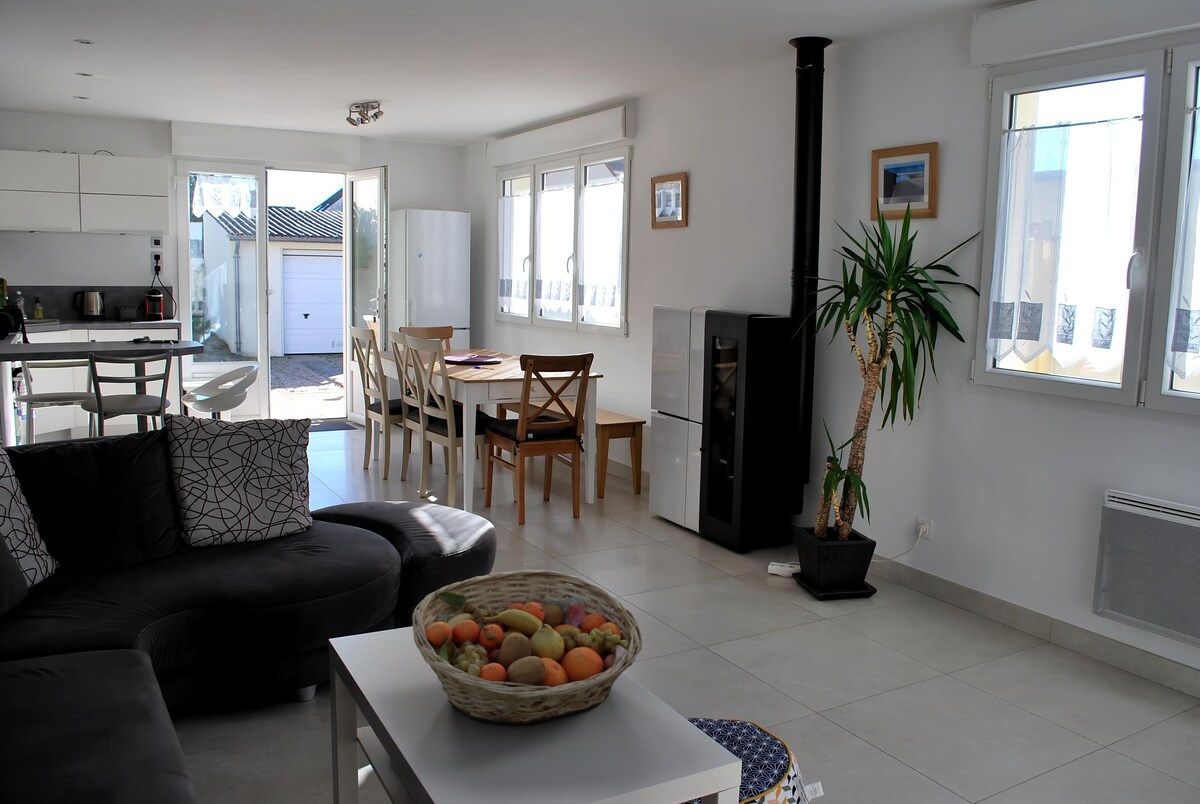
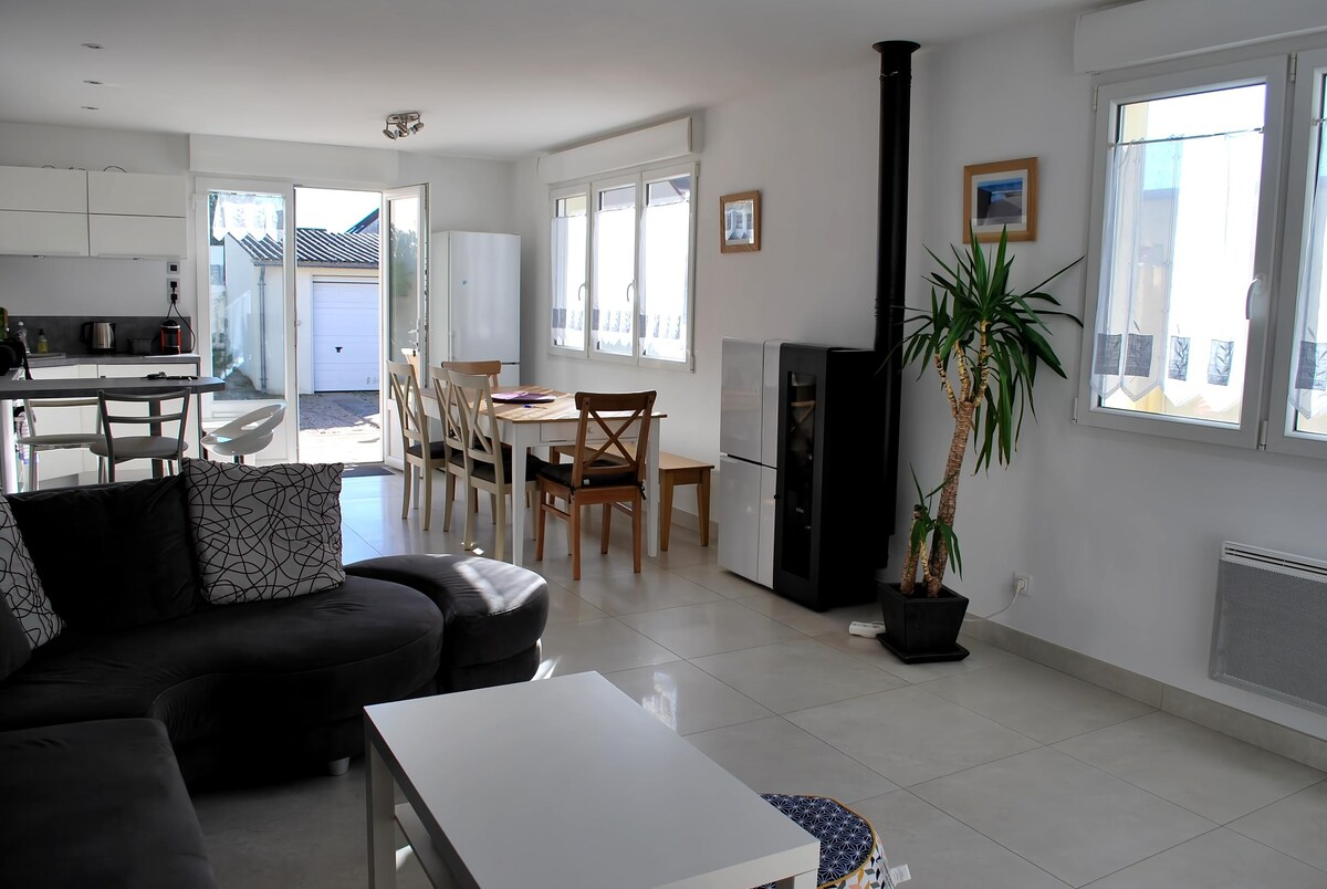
- fruit basket [412,569,643,725]
